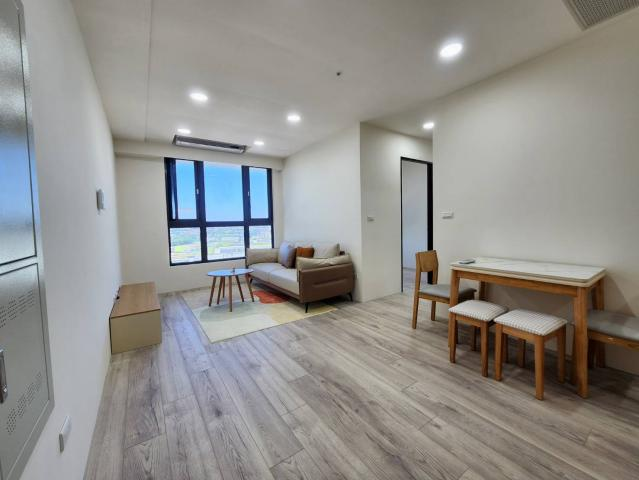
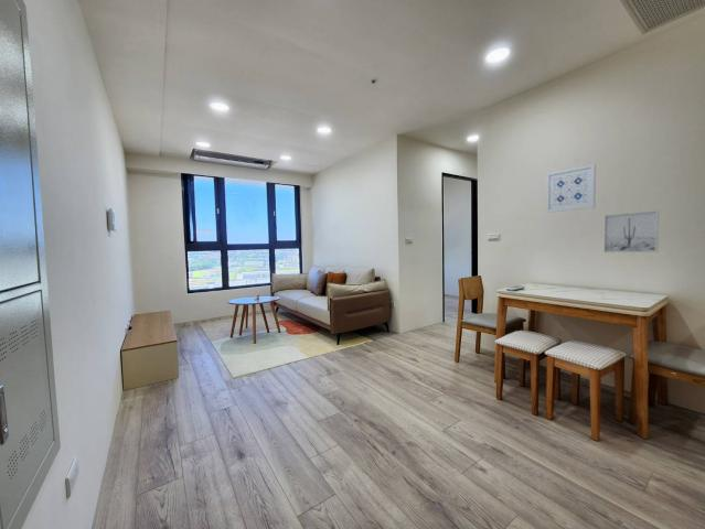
+ wall art [545,163,597,214]
+ wall art [602,209,660,253]
